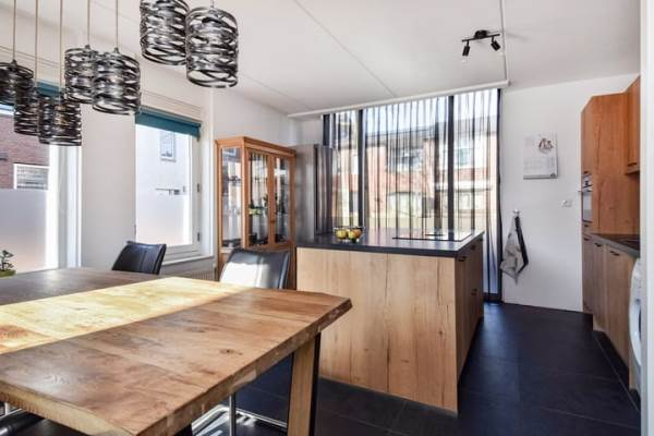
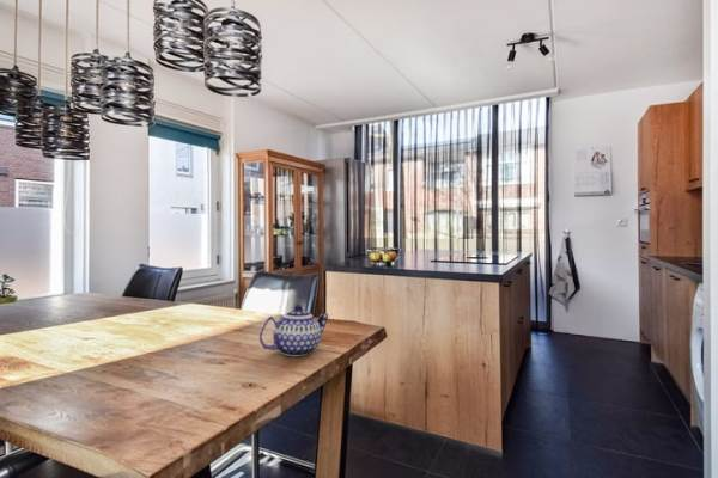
+ teapot [258,304,329,357]
